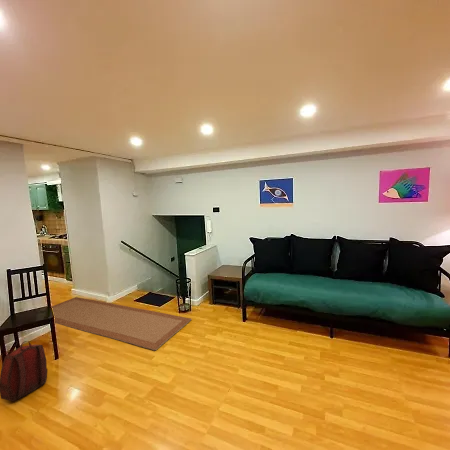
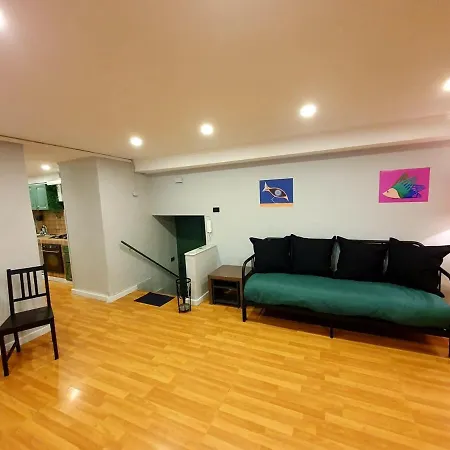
- backpack [0,340,48,402]
- rug [51,296,193,351]
